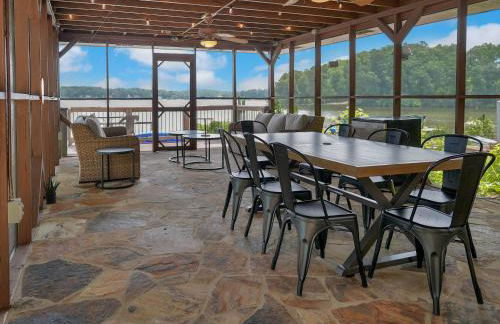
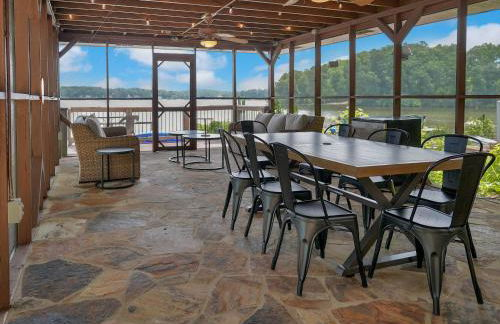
- potted plant [42,176,61,204]
